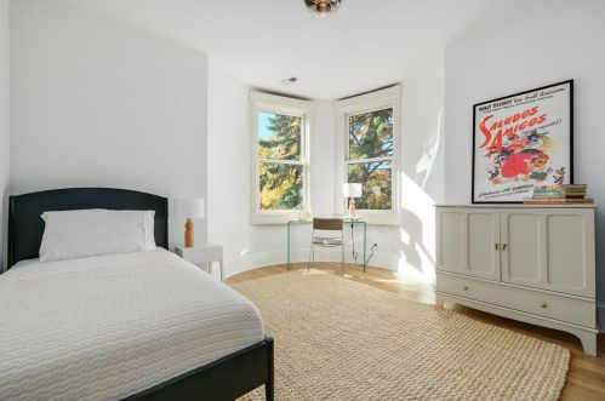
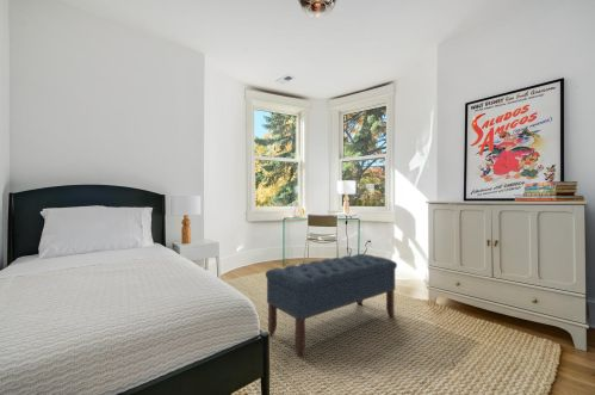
+ bench [265,253,398,358]
